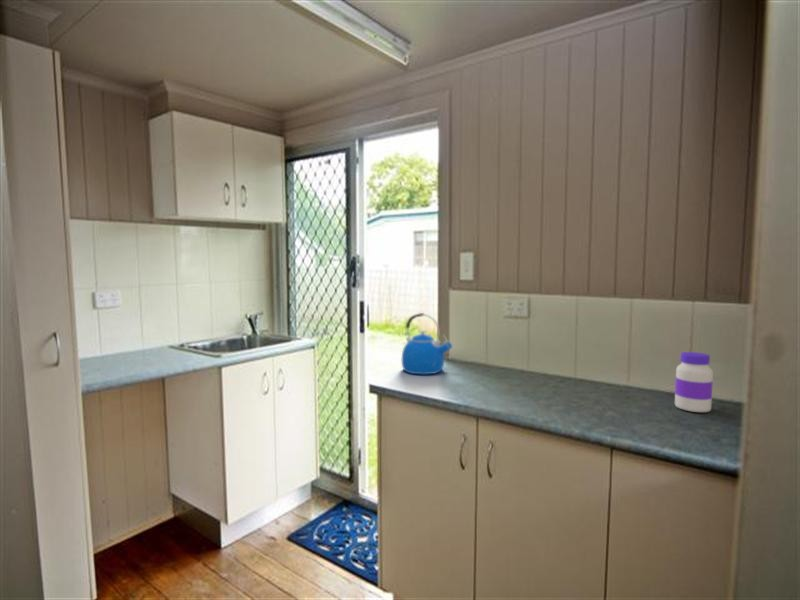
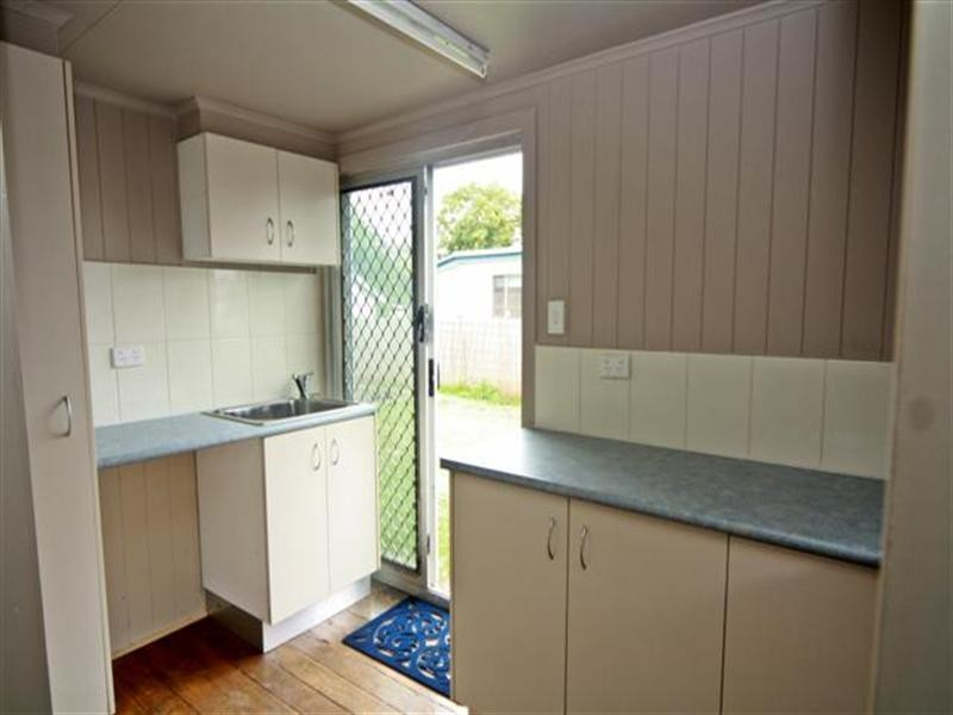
- jar [674,351,714,413]
- kettle [401,312,453,376]
